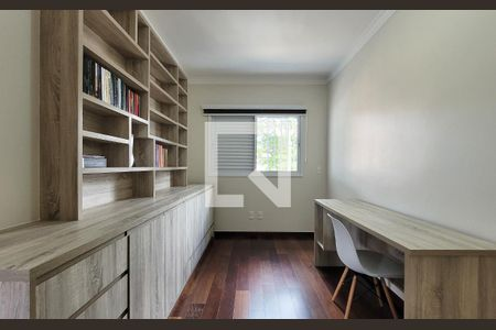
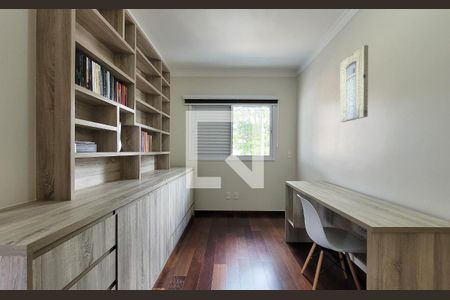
+ wall art [339,44,369,123]
